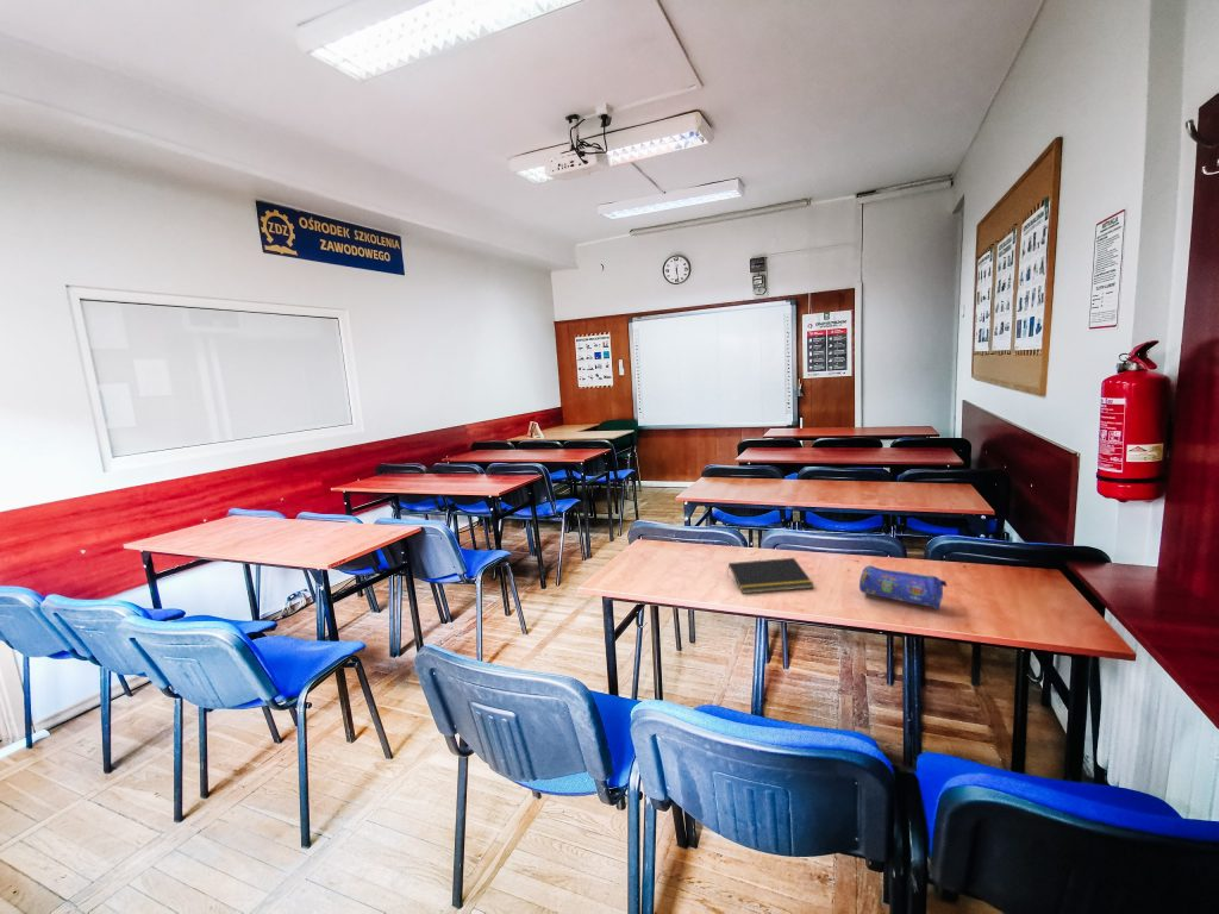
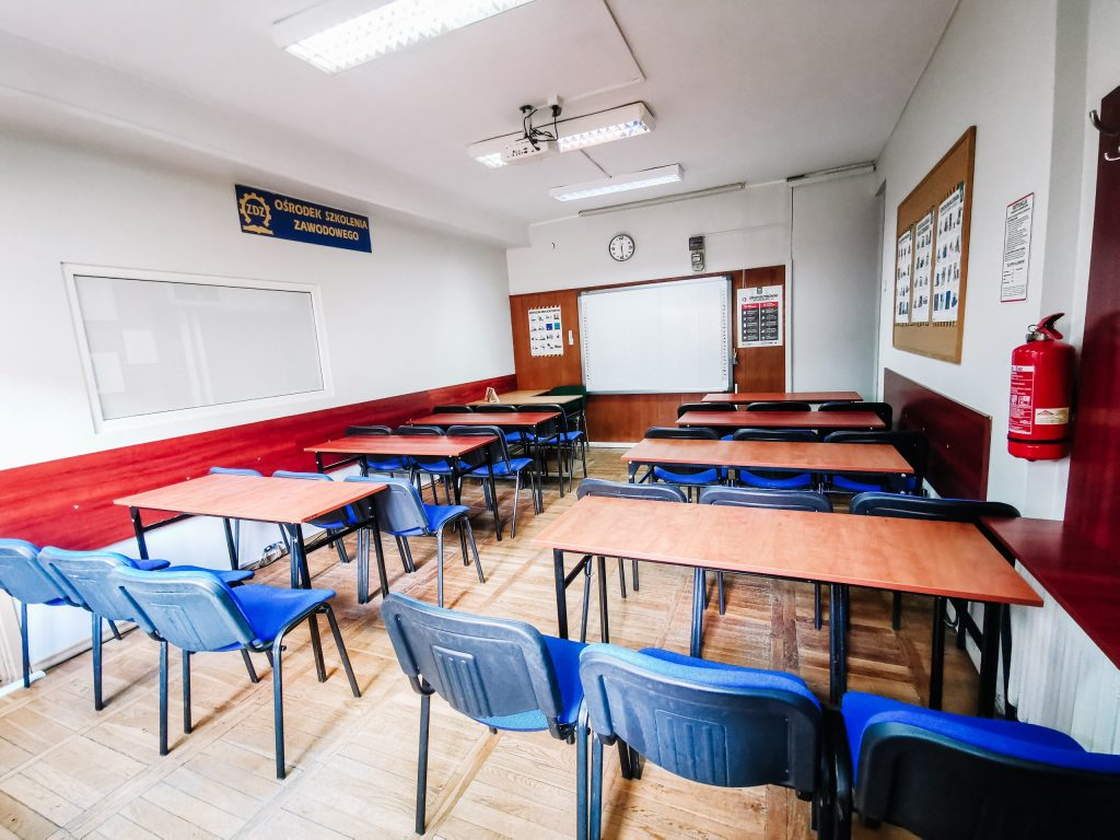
- notepad [726,557,814,595]
- pencil case [858,564,949,611]
